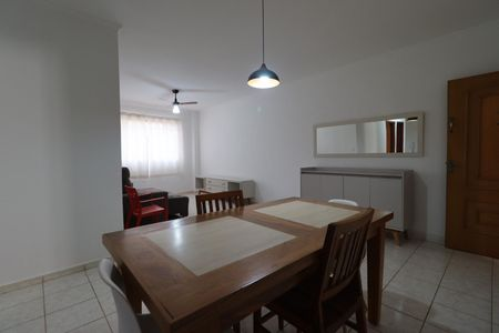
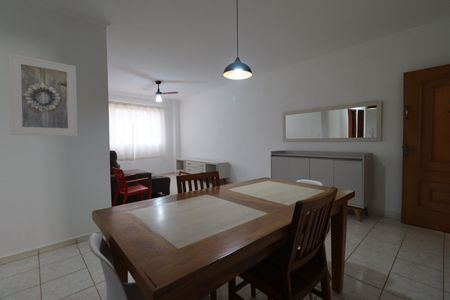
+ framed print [8,52,78,137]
